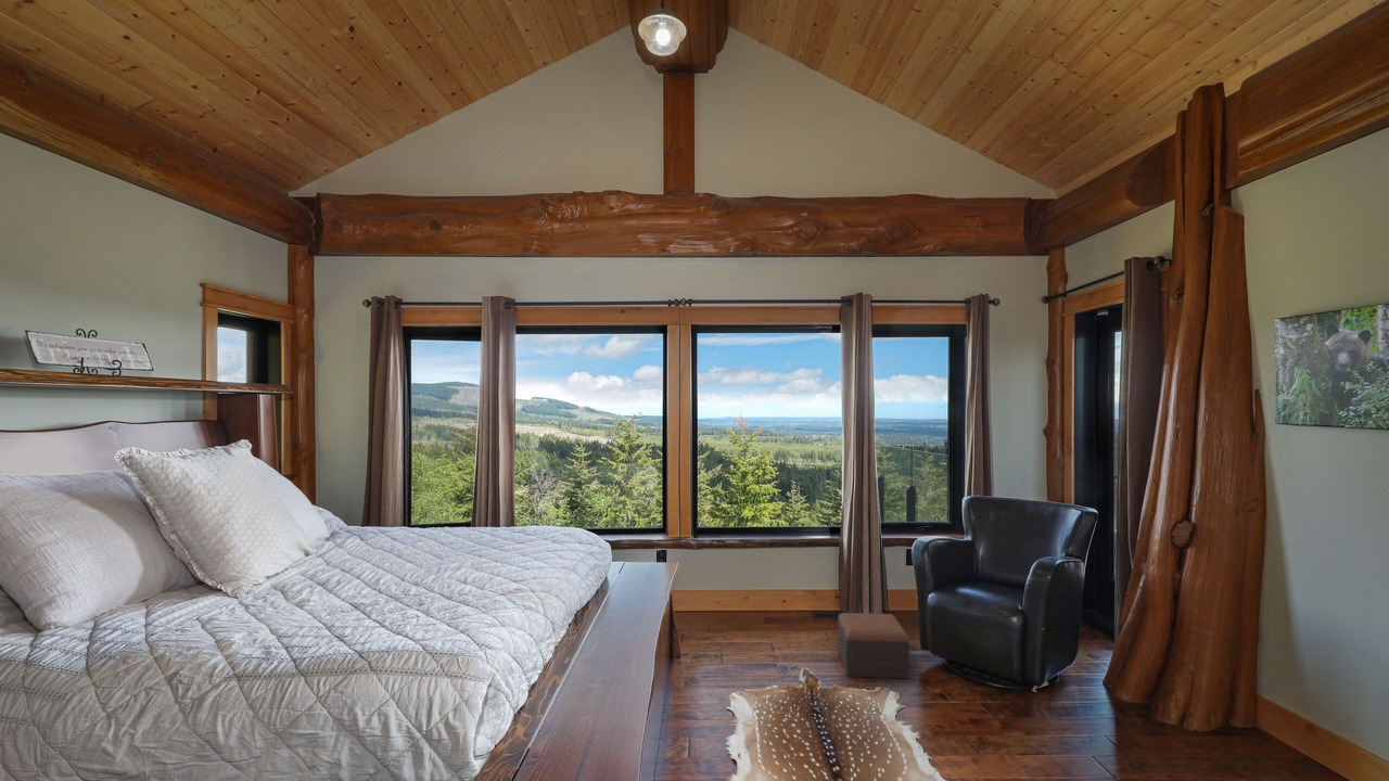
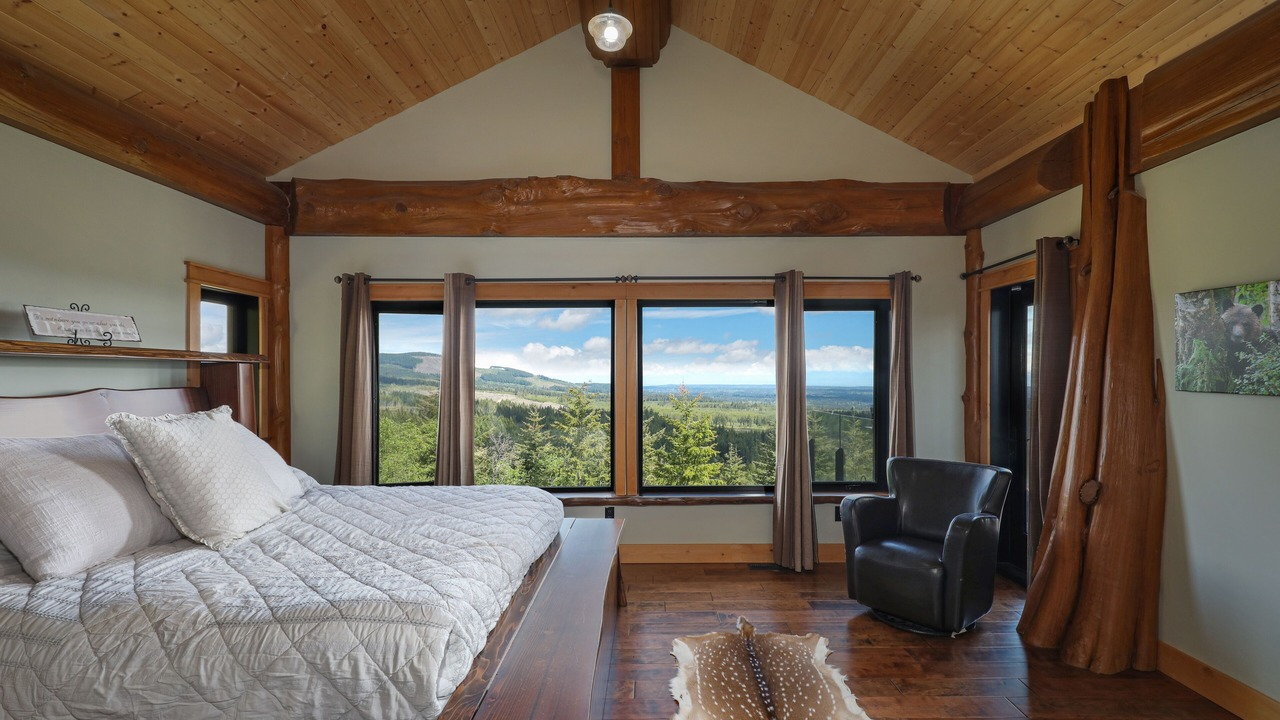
- footstool [837,612,910,680]
